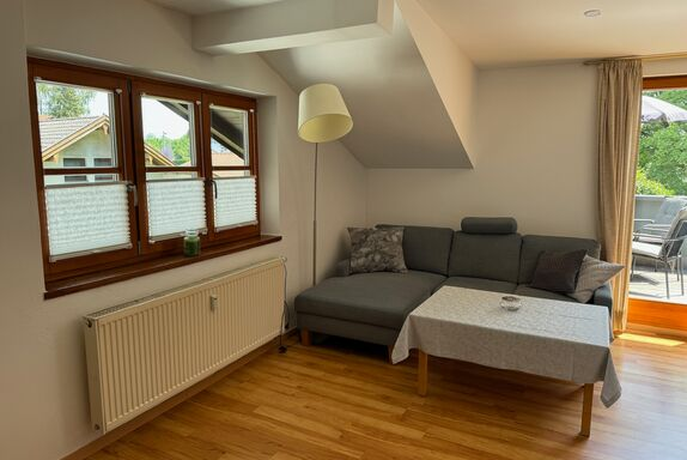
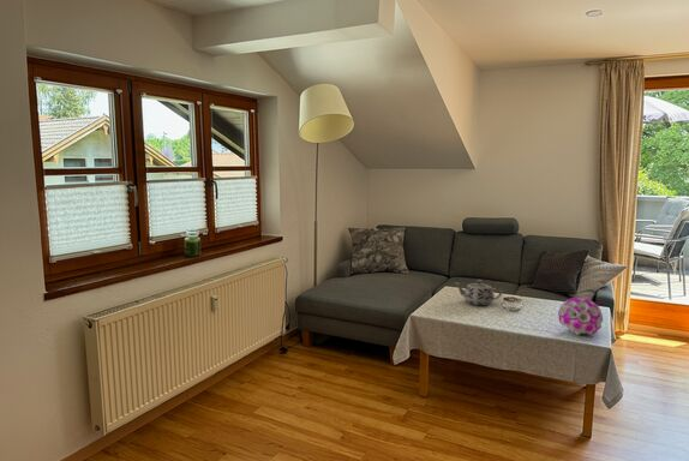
+ decorative ball [557,297,604,336]
+ teapot [454,279,503,306]
